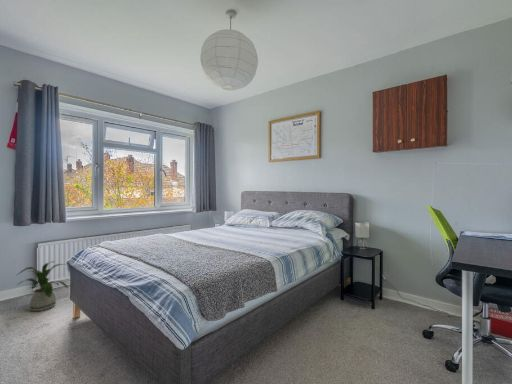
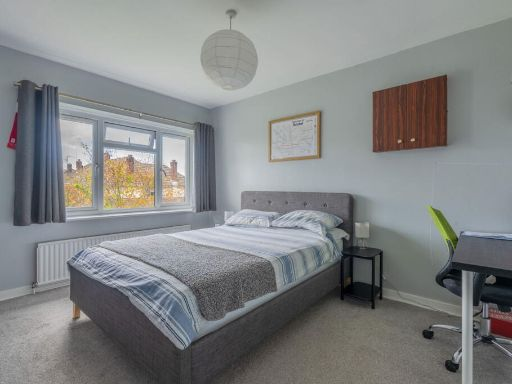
- house plant [16,260,69,312]
